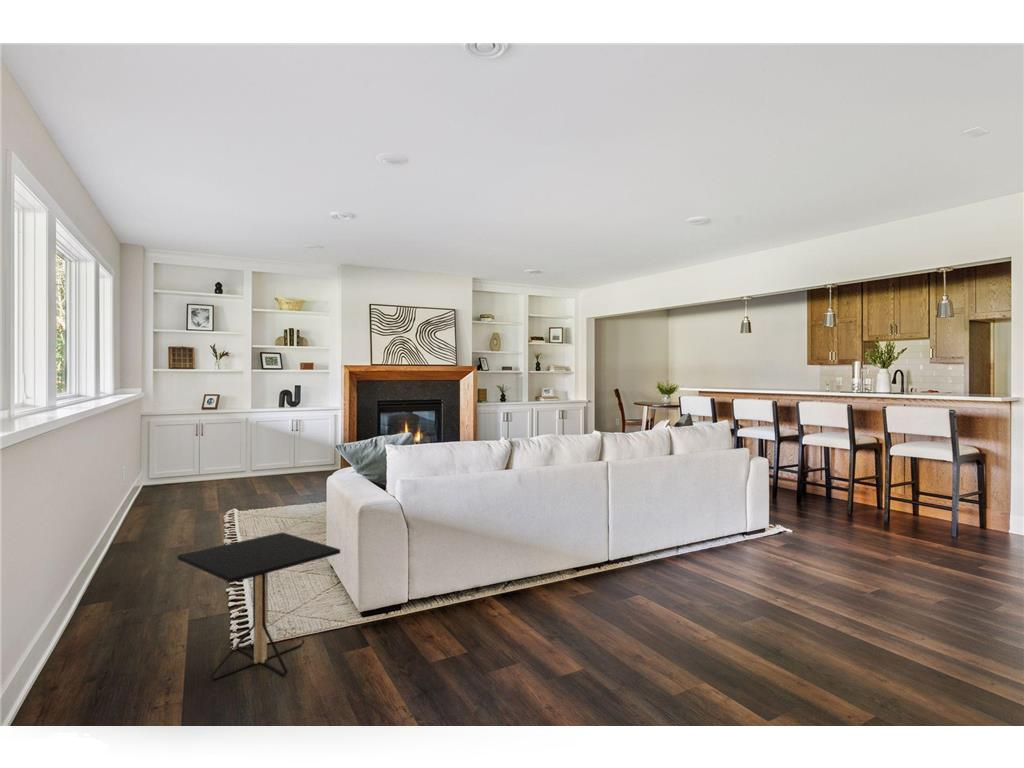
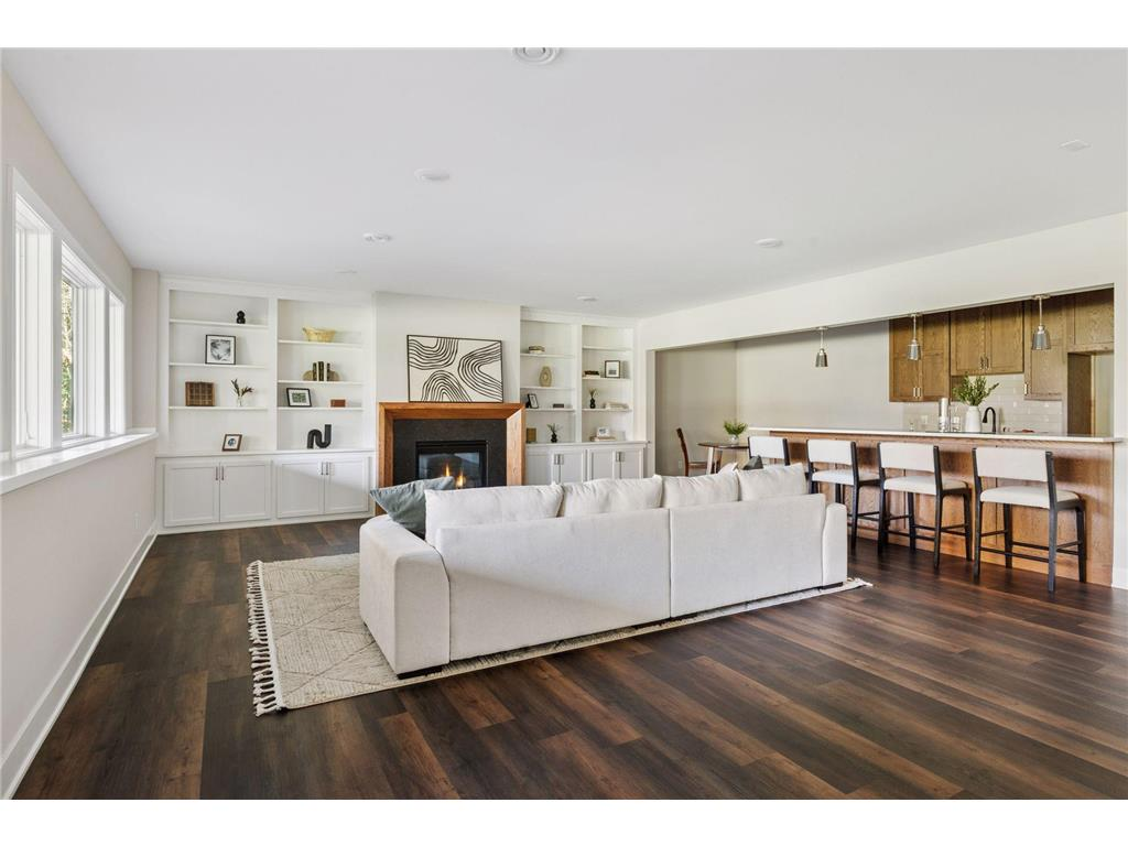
- side table [177,531,341,681]
